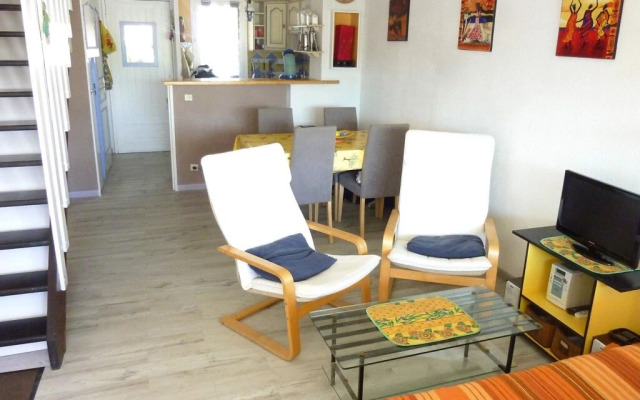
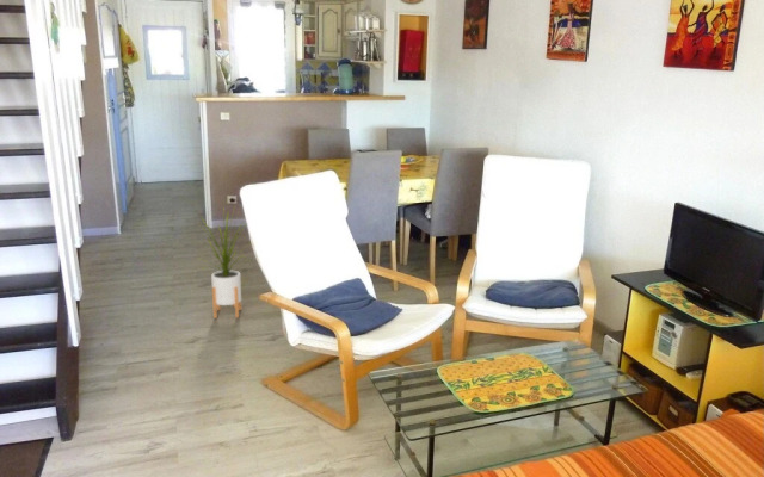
+ house plant [198,205,251,320]
